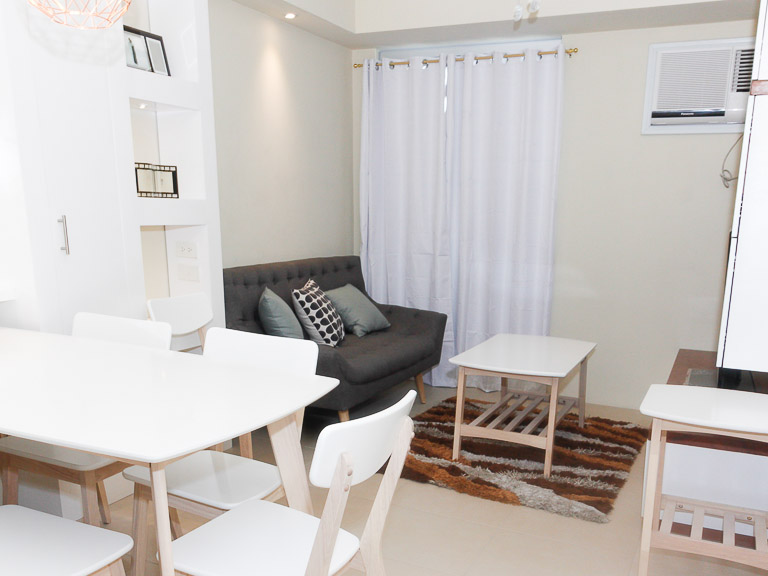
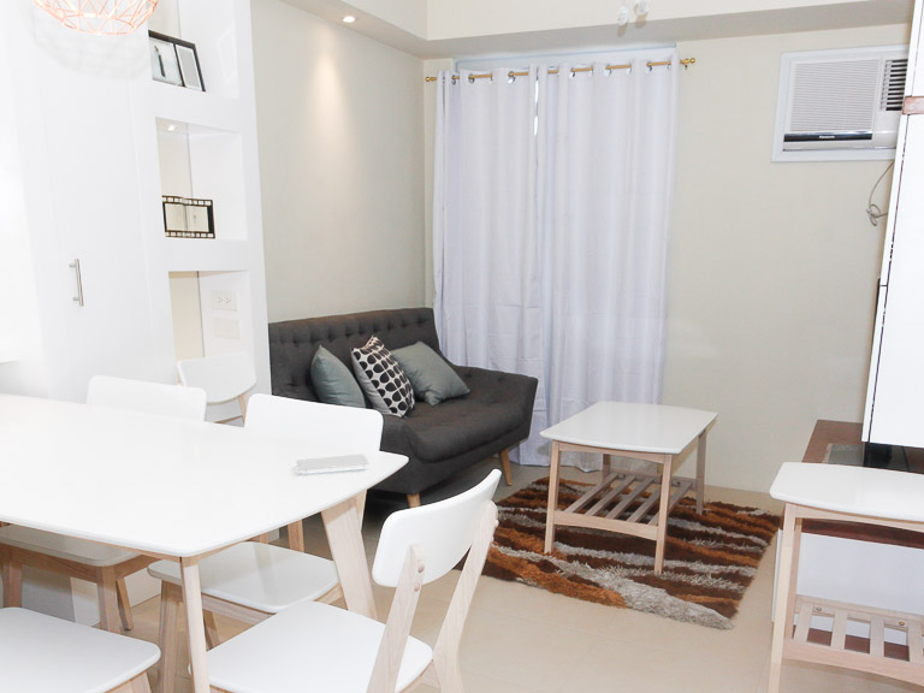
+ smartphone [295,452,371,474]
